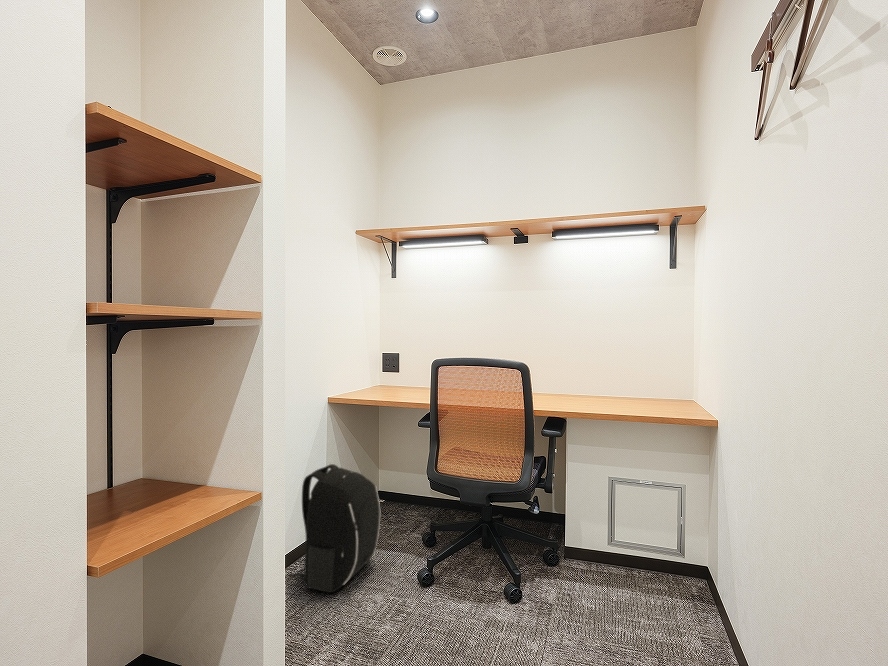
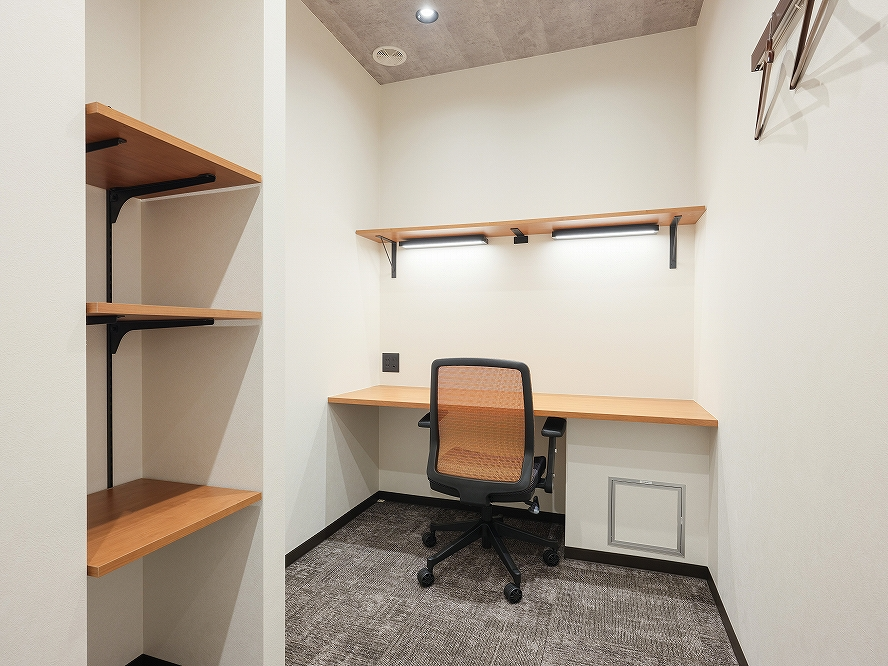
- backpack [288,463,381,594]
